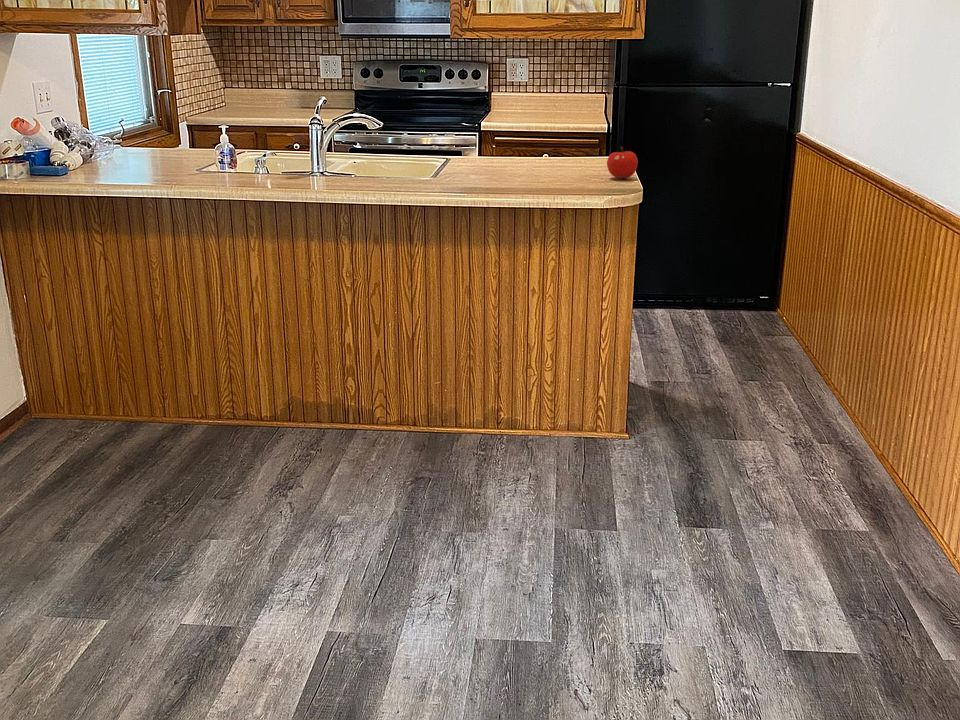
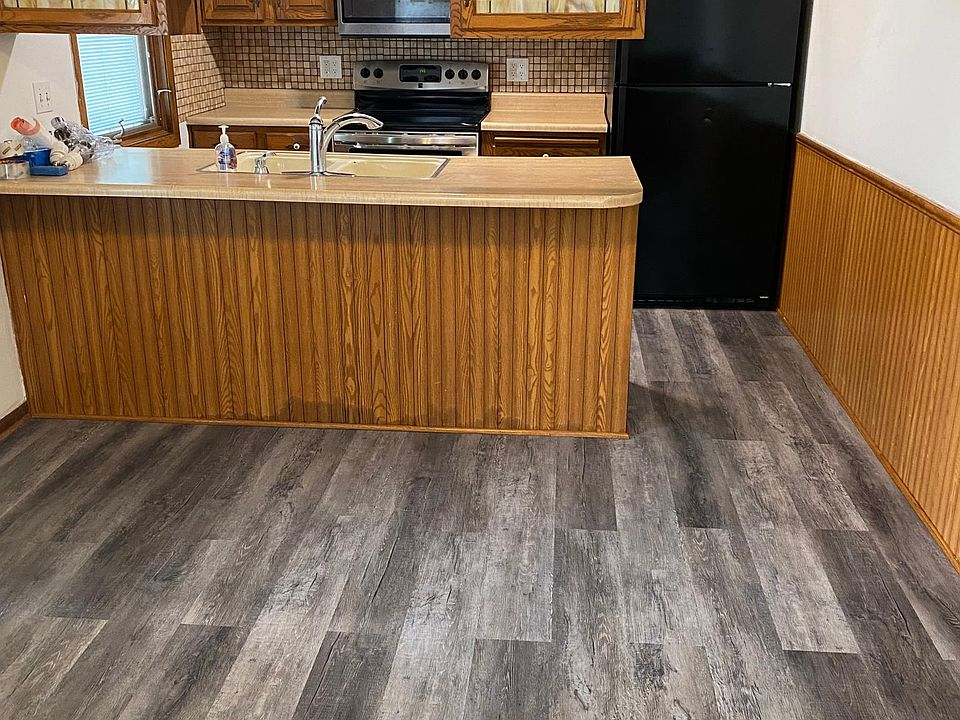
- fruit [606,146,639,179]
